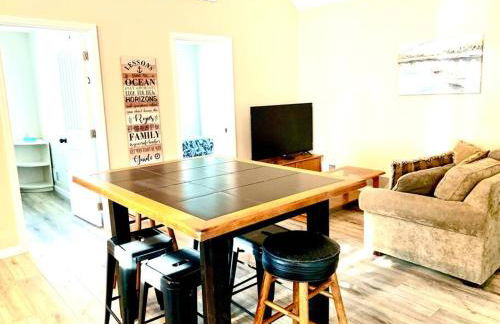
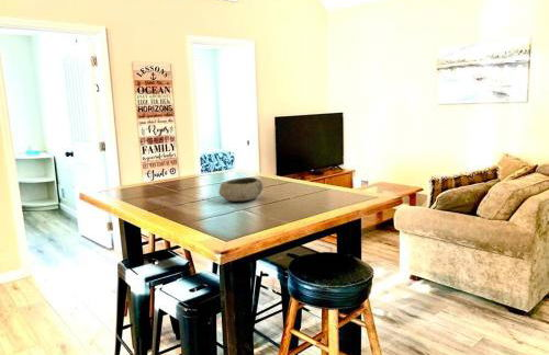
+ bowl [217,176,264,203]
